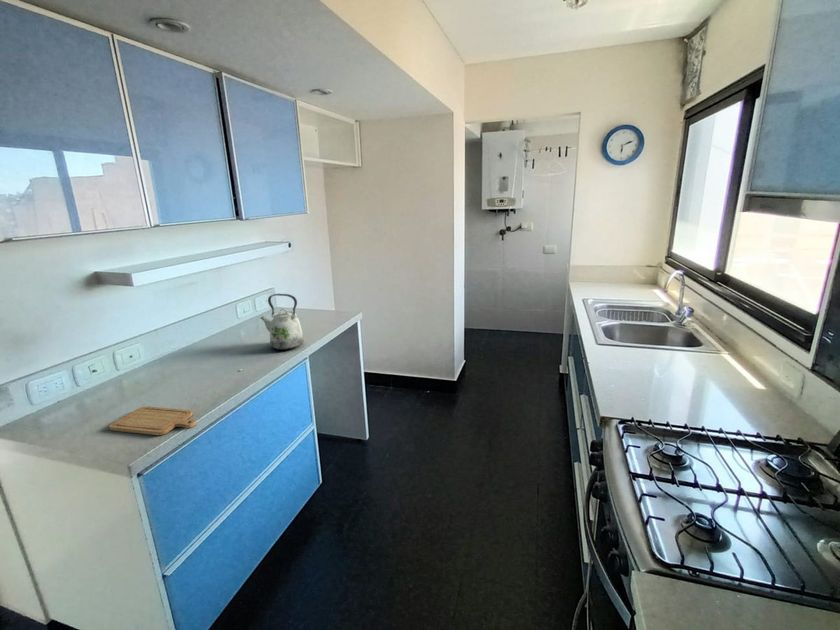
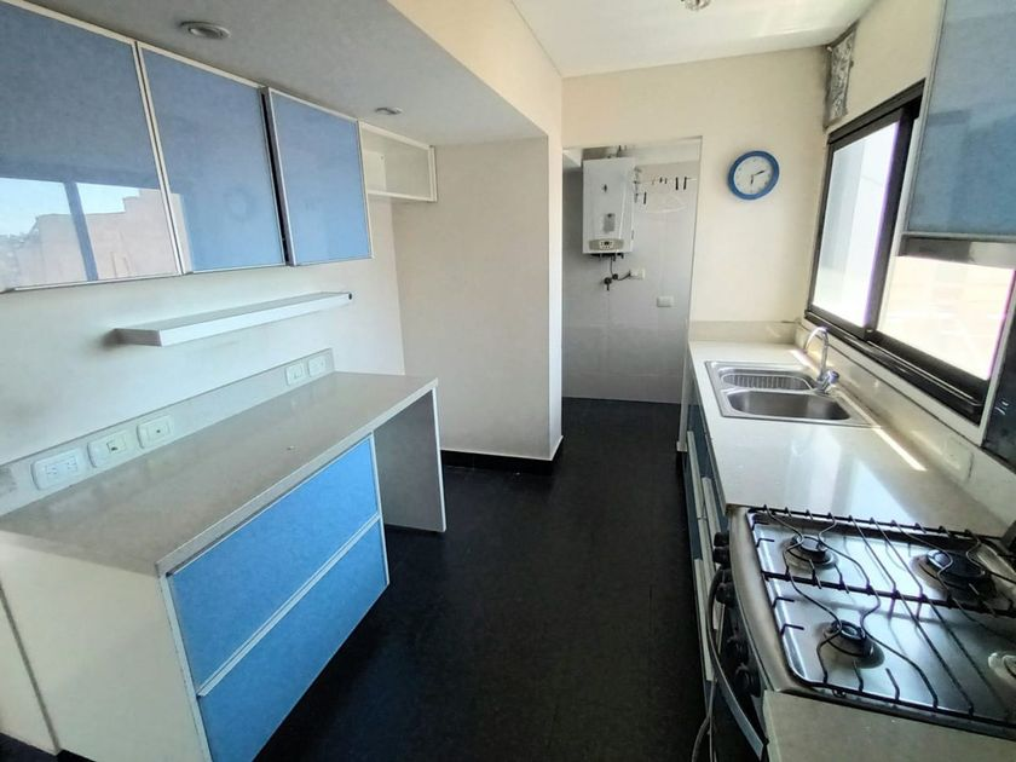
- chopping board [108,406,197,436]
- kettle [260,293,304,351]
